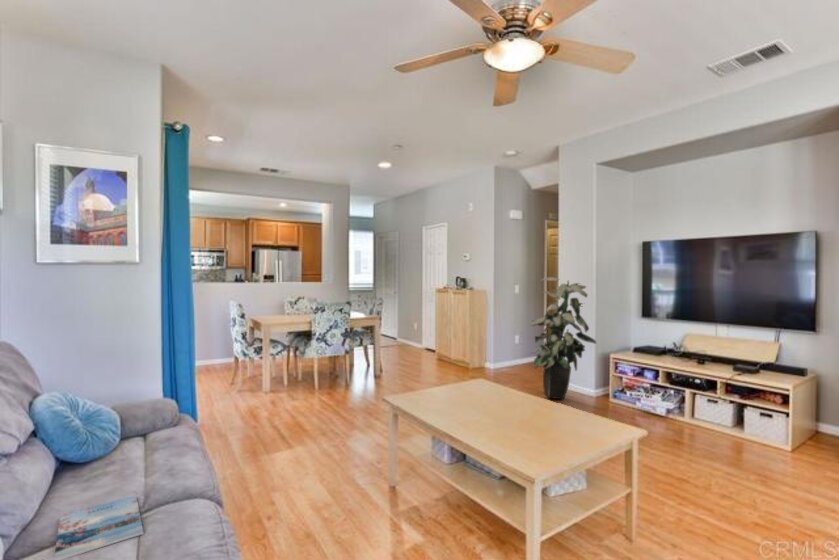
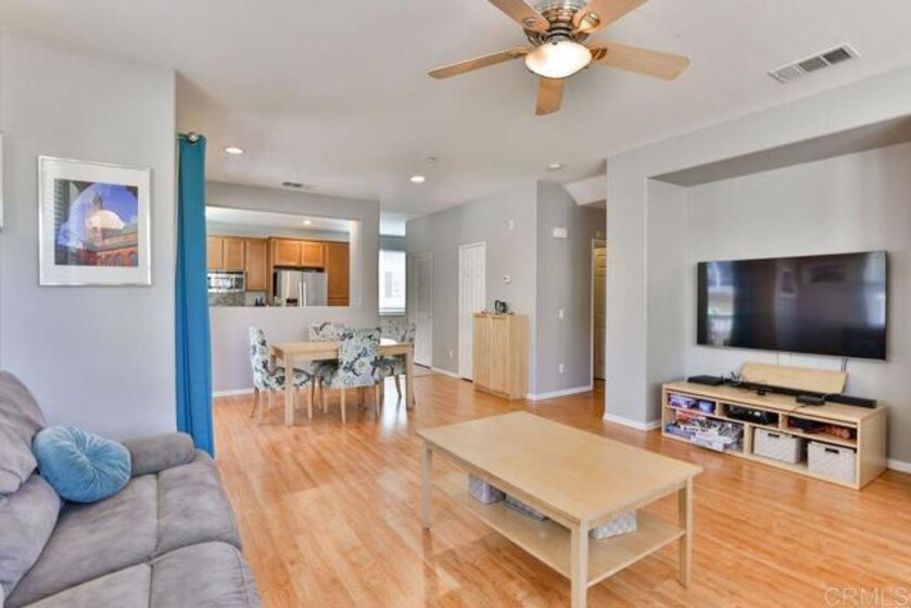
- magazine [53,495,144,560]
- indoor plant [529,276,598,401]
